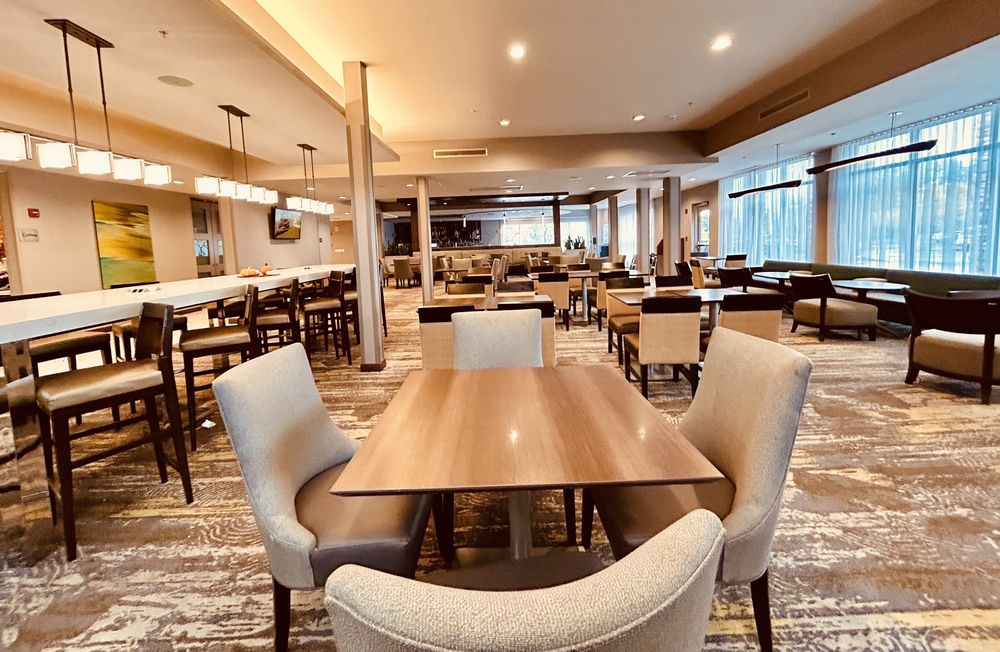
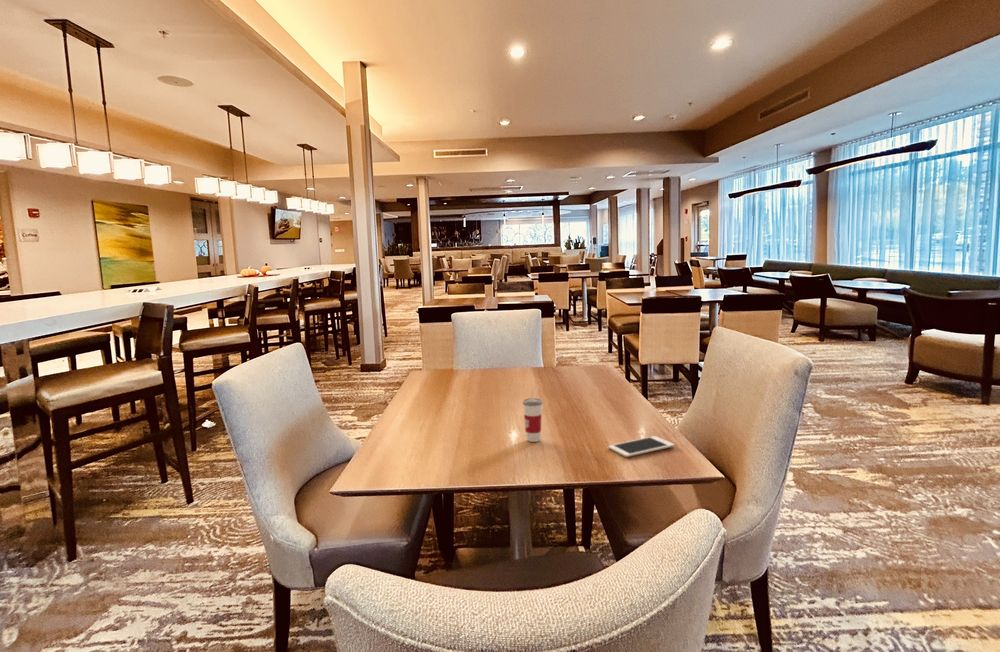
+ cell phone [608,435,676,458]
+ cup [522,387,543,443]
